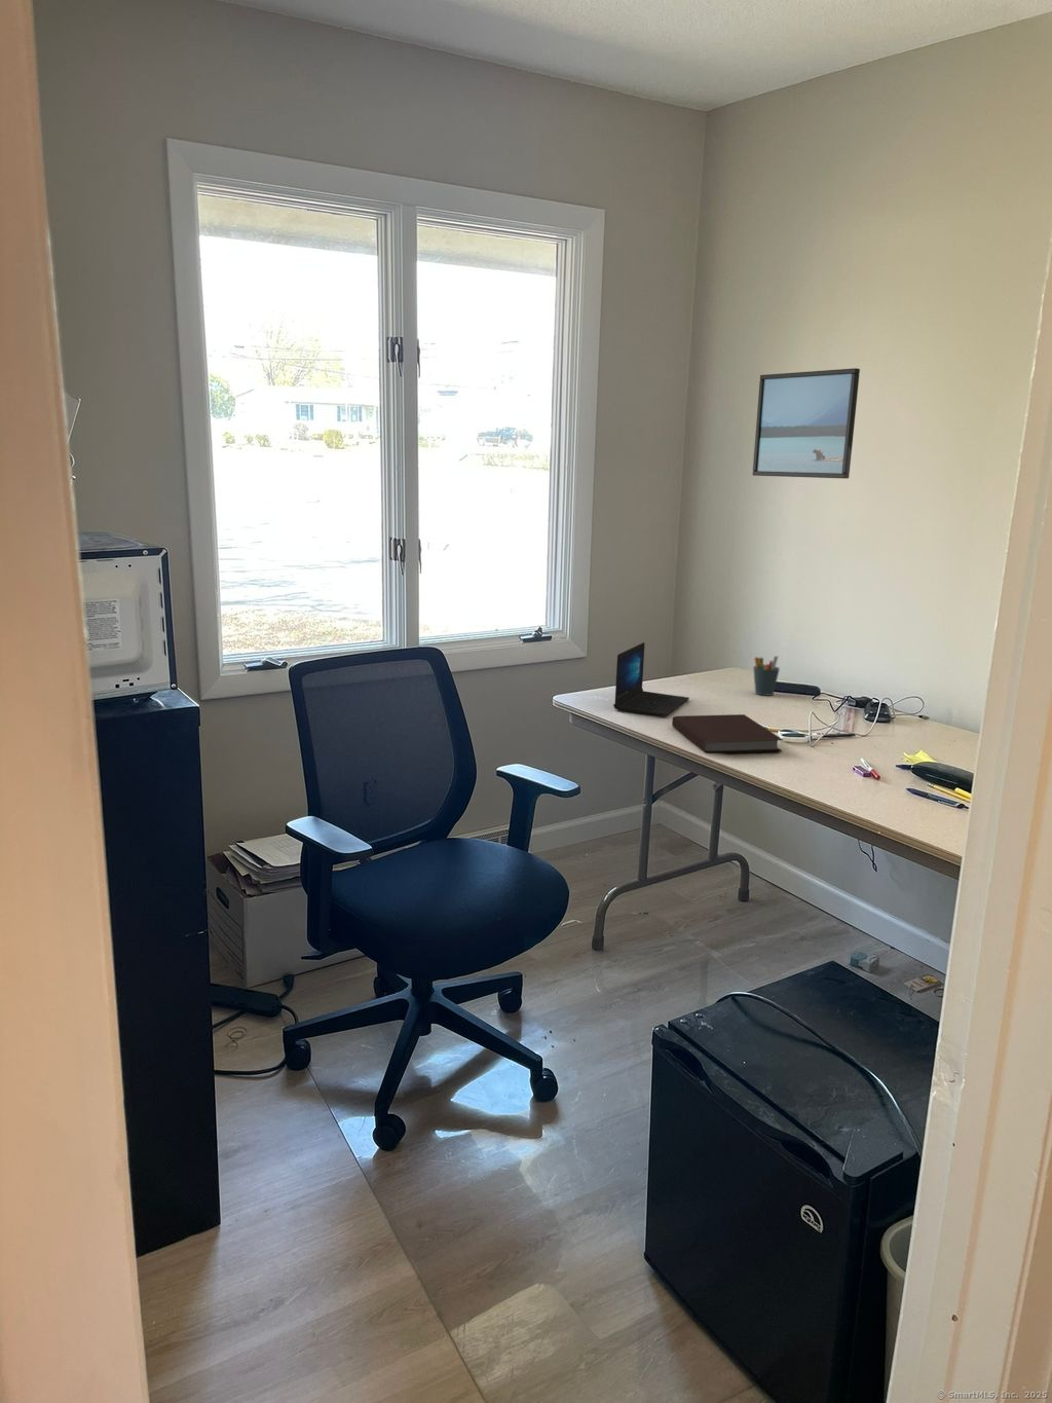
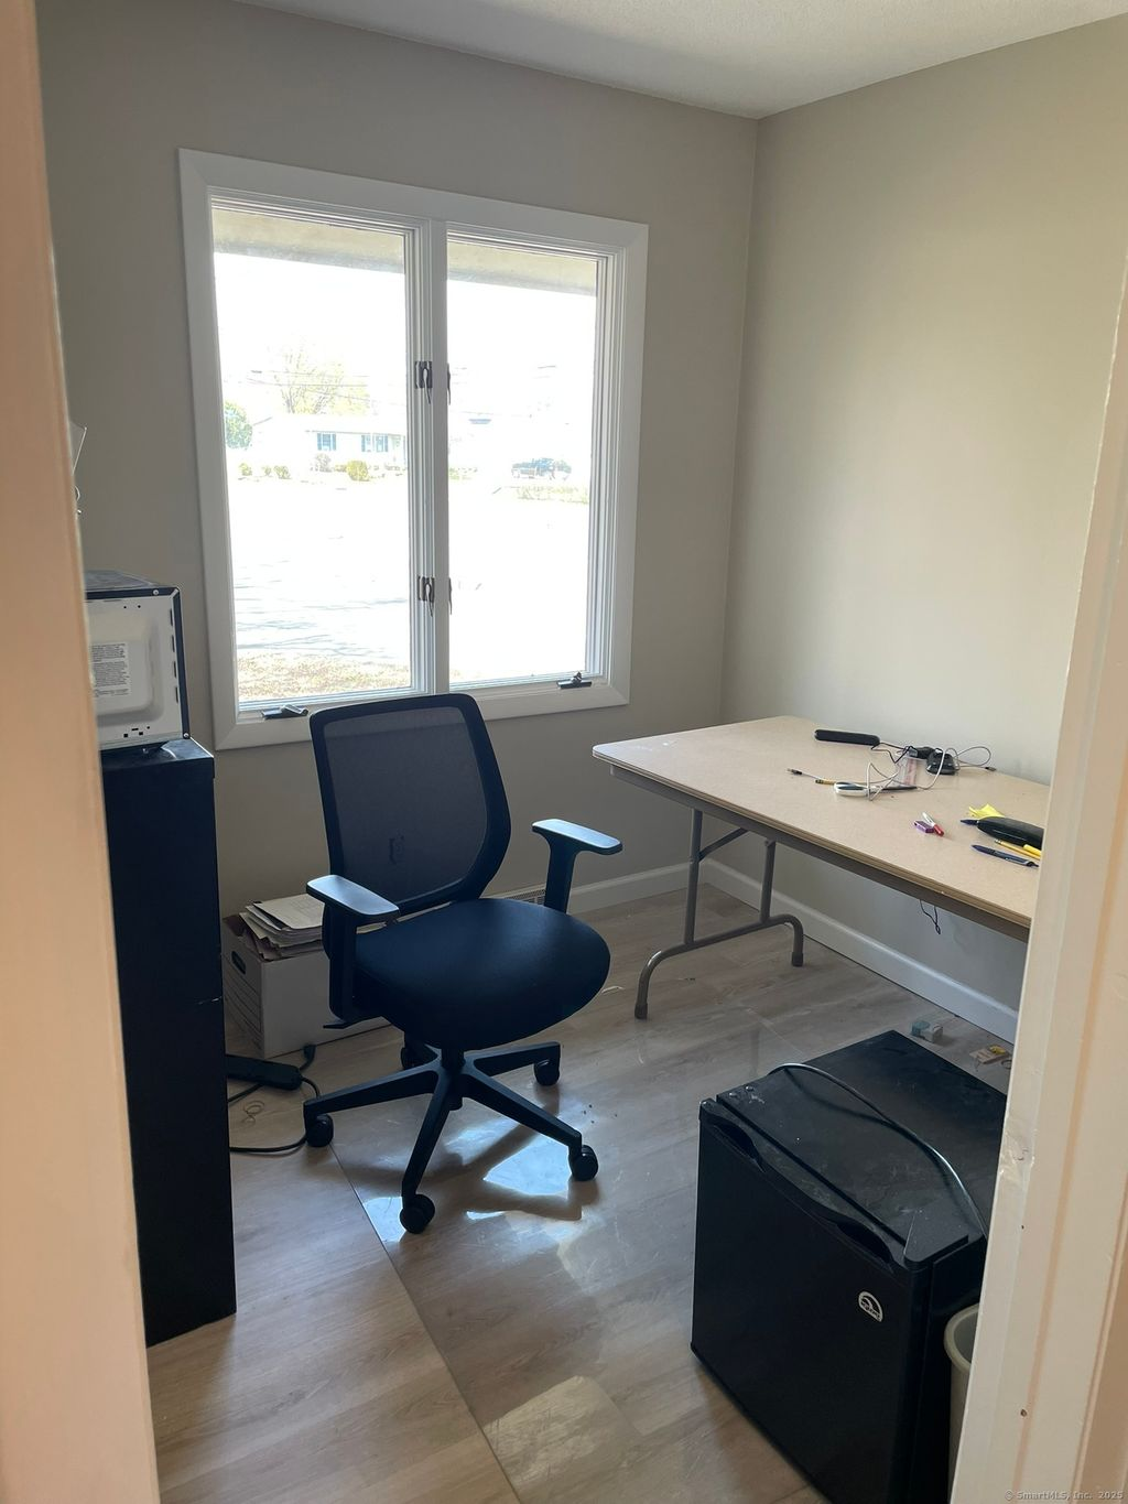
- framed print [751,367,861,480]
- laptop [612,641,691,716]
- pen holder [753,655,781,695]
- notebook [671,713,783,754]
